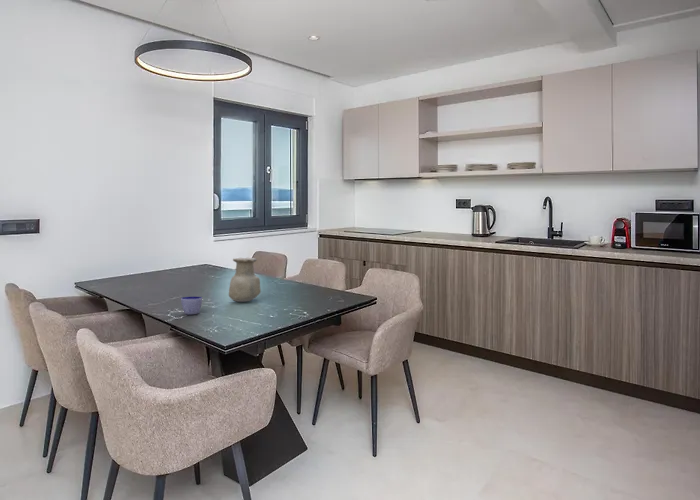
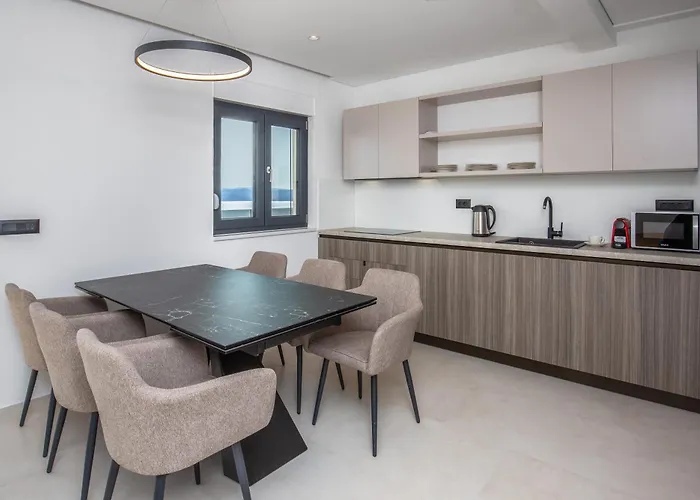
- vase [228,257,262,303]
- cup [180,296,203,315]
